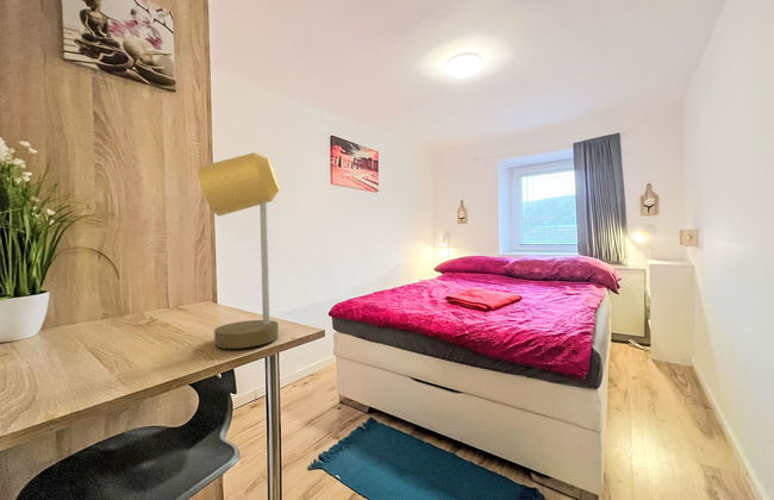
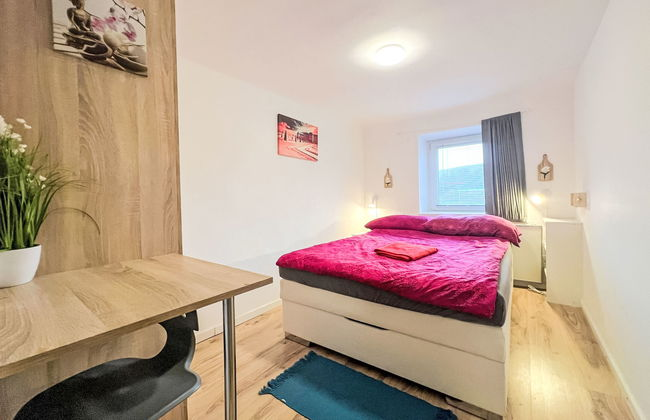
- desk lamp [196,151,281,350]
